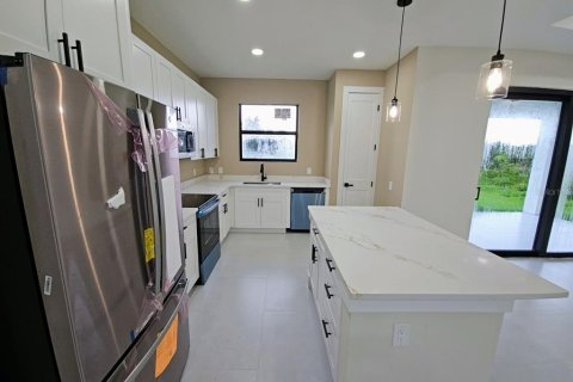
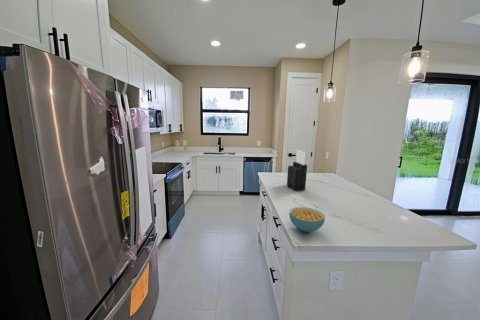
+ knife block [286,149,308,191]
+ cereal bowl [288,206,326,233]
